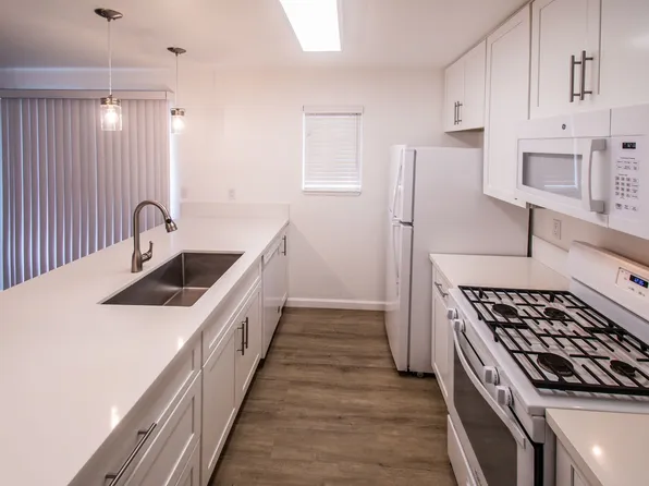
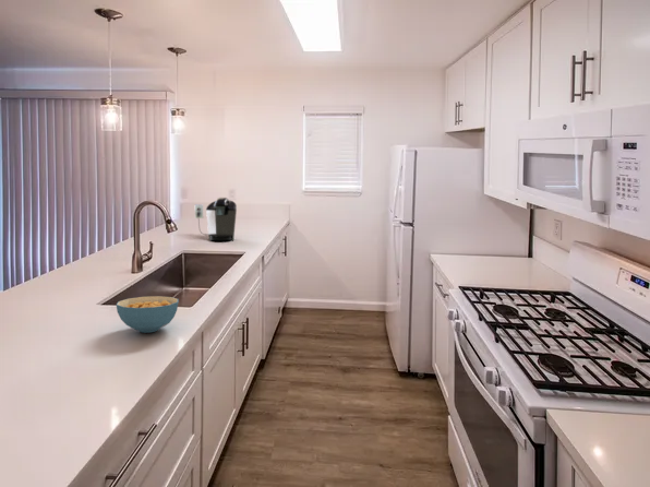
+ cereal bowl [116,295,179,334]
+ coffee maker [194,197,238,241]
